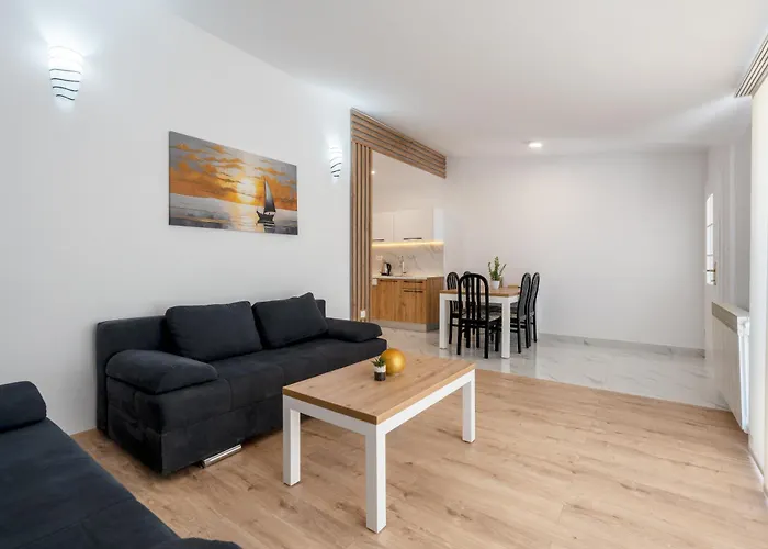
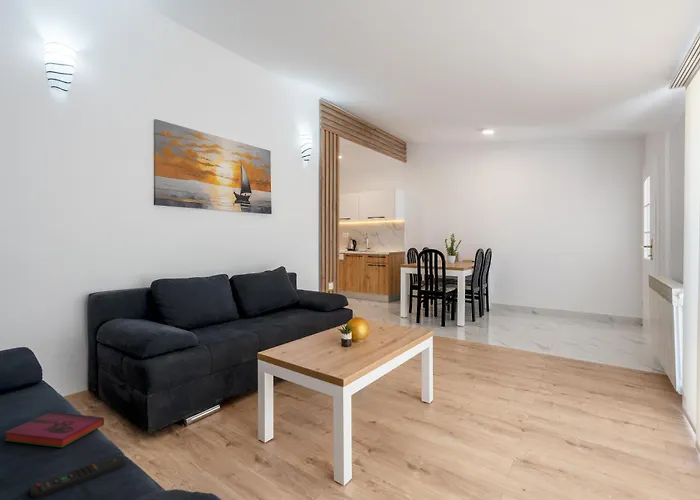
+ hardback book [4,411,105,449]
+ remote control [29,455,125,499]
